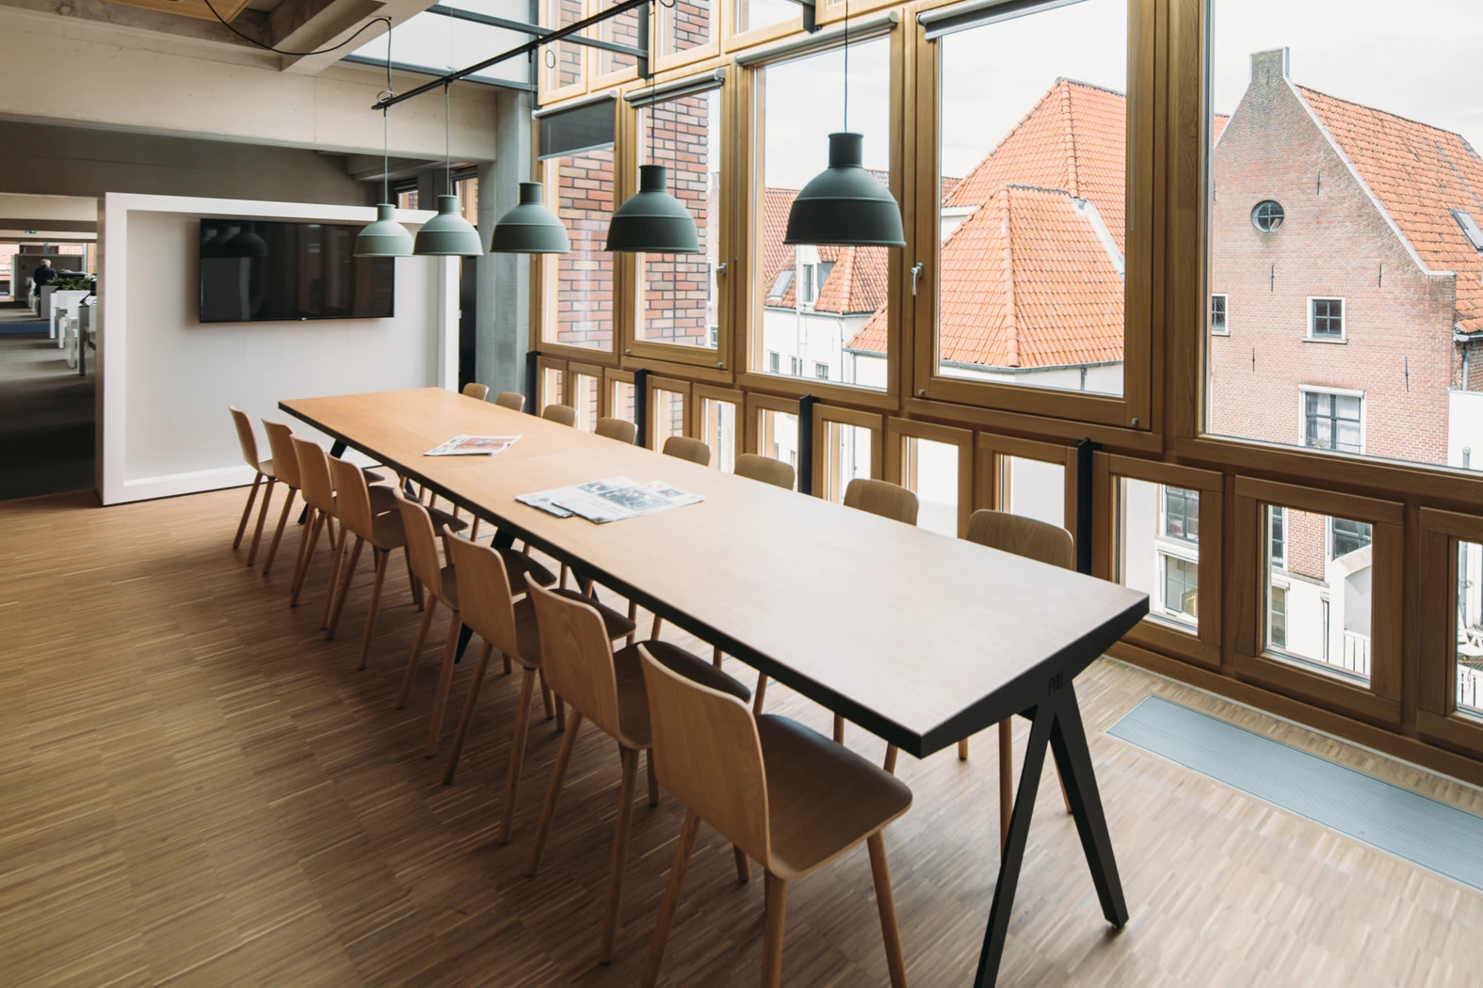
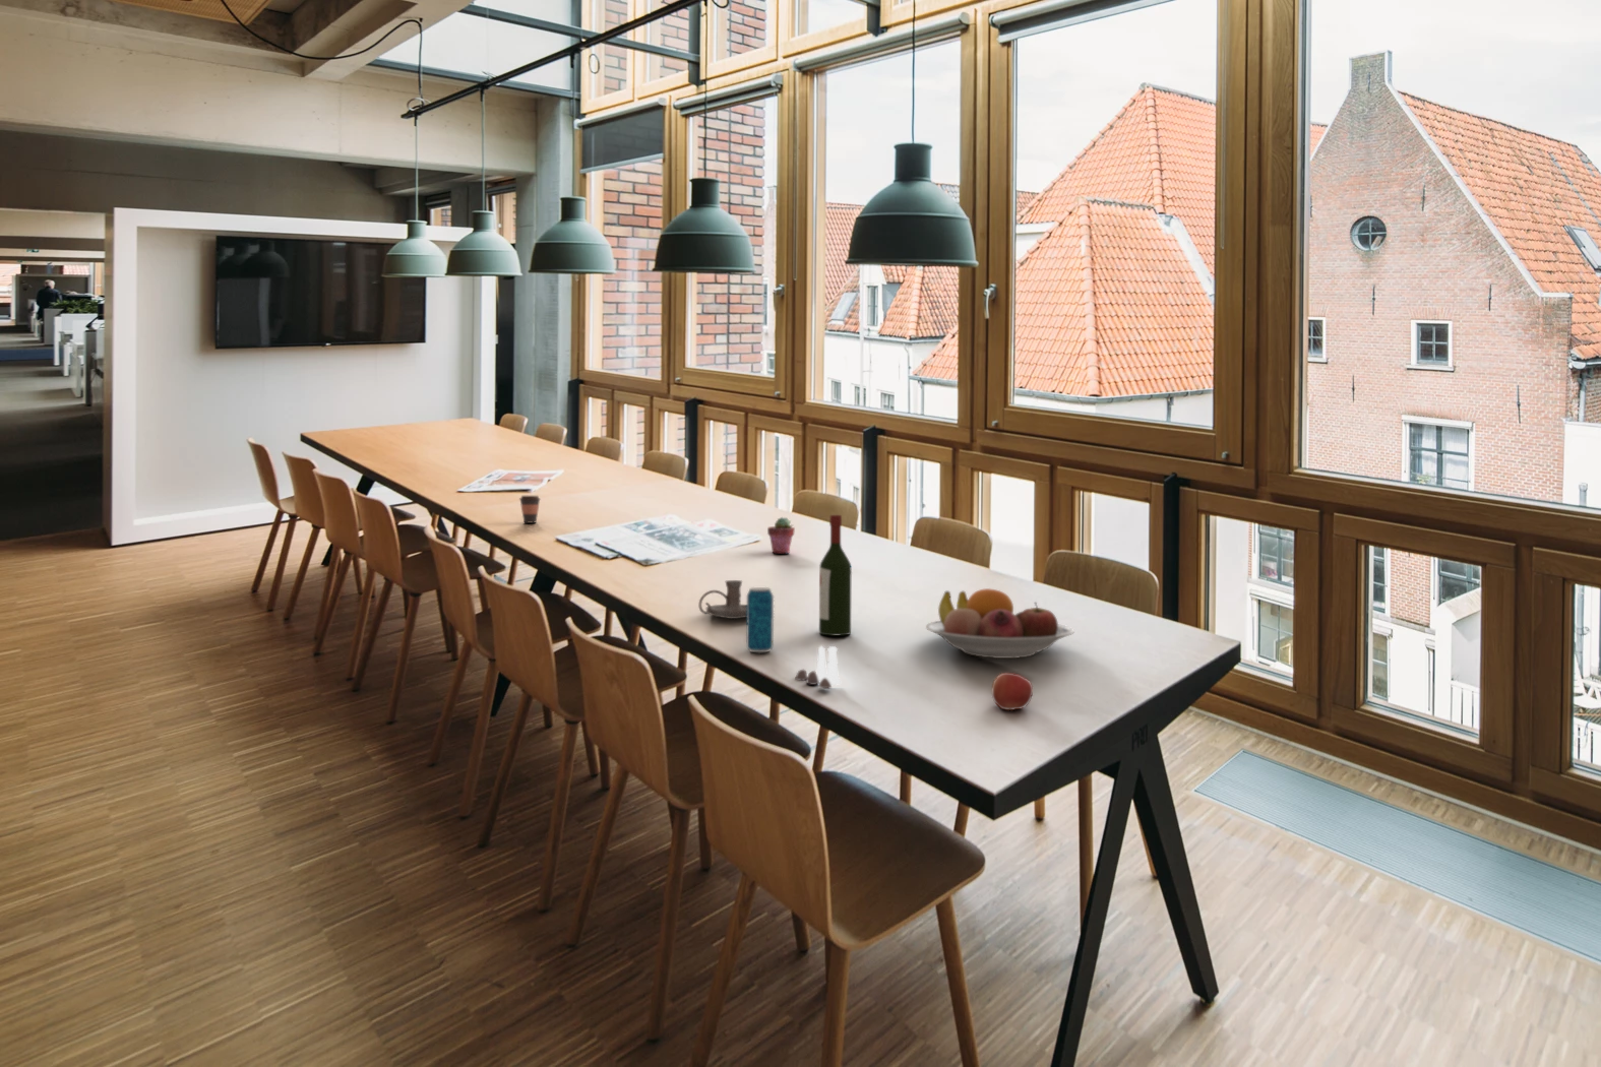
+ apple [991,672,1034,711]
+ beverage can [746,586,774,654]
+ wine bottle [818,514,853,636]
+ coffee cup [518,495,542,524]
+ fruit bowl [926,587,1076,660]
+ potted succulent [766,516,796,554]
+ salt and pepper shaker set [793,644,842,690]
+ candle holder [698,579,747,620]
